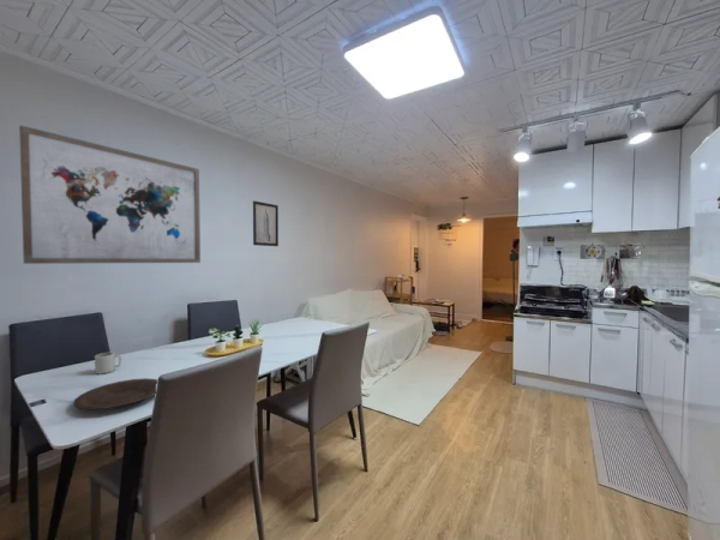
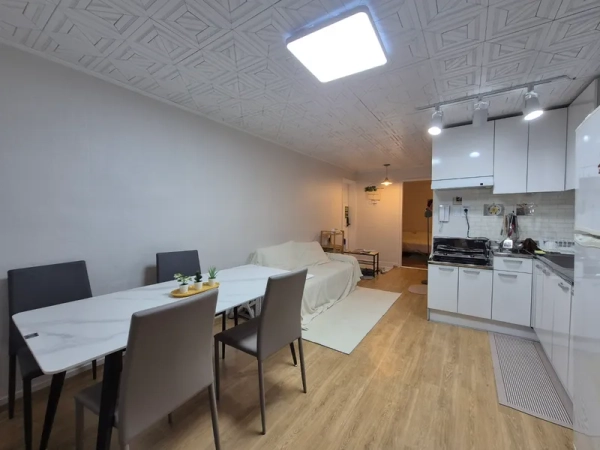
- cup [94,352,122,376]
- wall art [18,124,202,265]
- plate [72,377,158,410]
- wall art [252,199,280,247]
